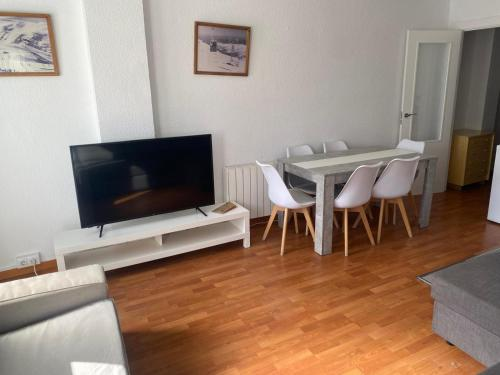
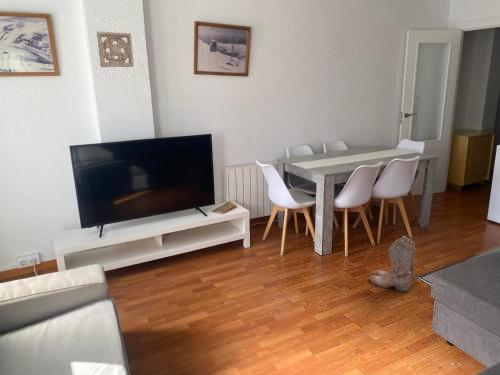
+ wall ornament [96,31,135,68]
+ boots [368,235,416,292]
